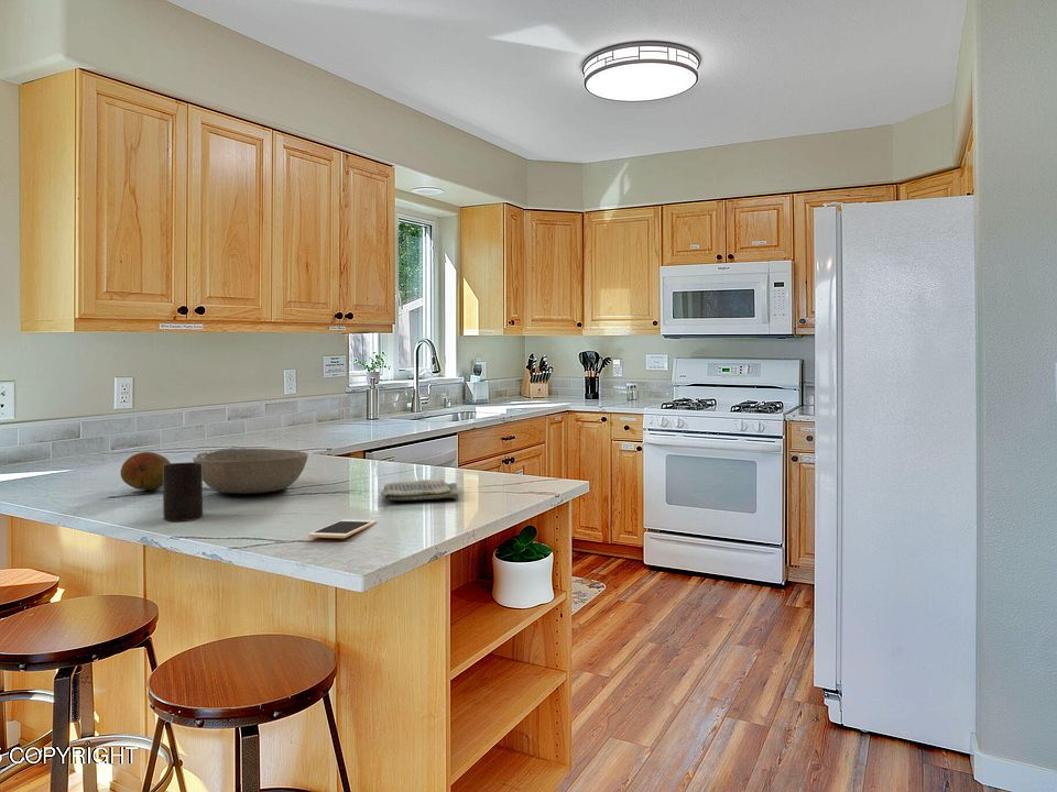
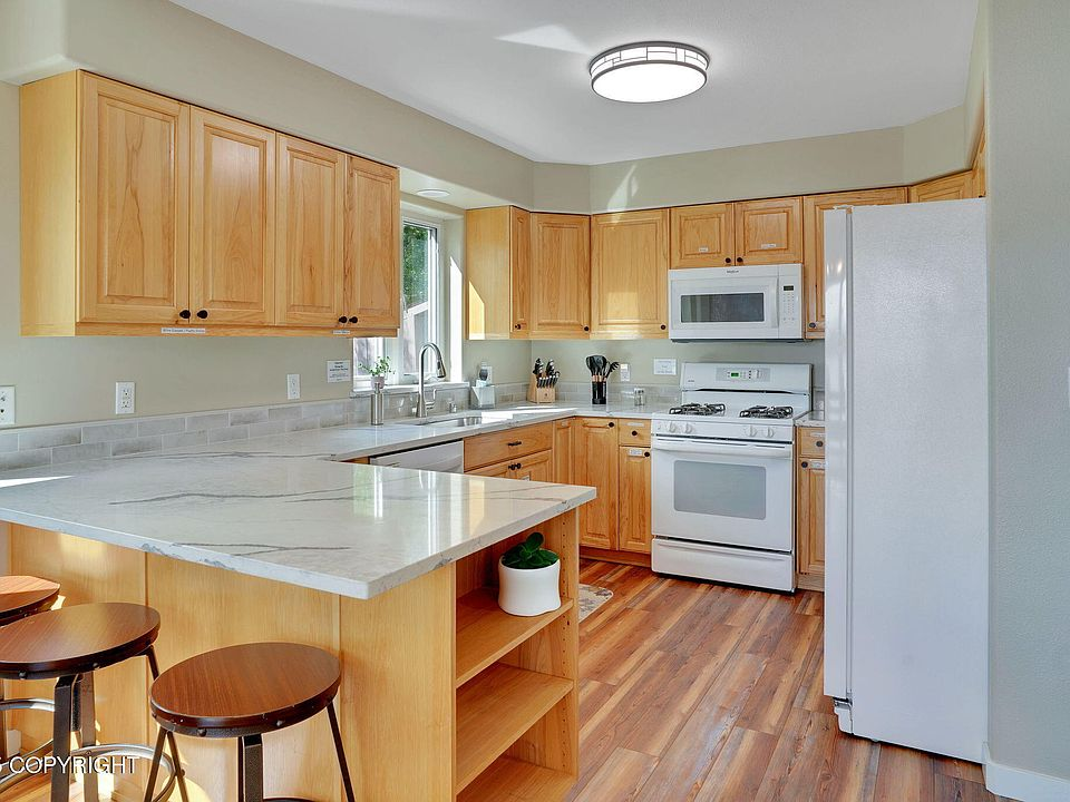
- cell phone [307,518,378,539]
- dish towel [382,476,459,502]
- cup [162,461,204,522]
- bowl [192,448,309,495]
- fruit [120,451,172,491]
